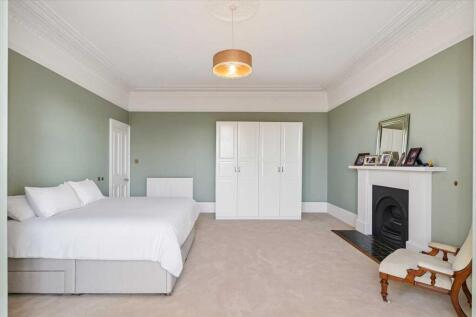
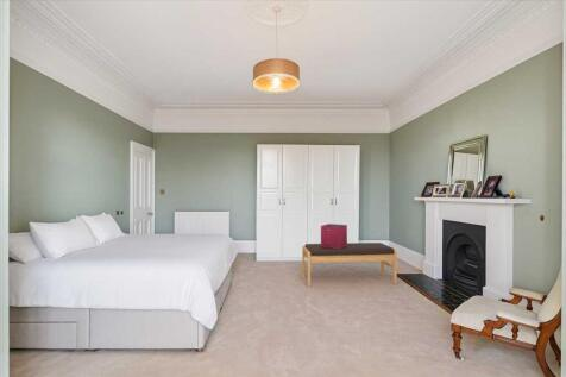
+ storage bin [320,222,348,249]
+ bench [301,241,398,288]
